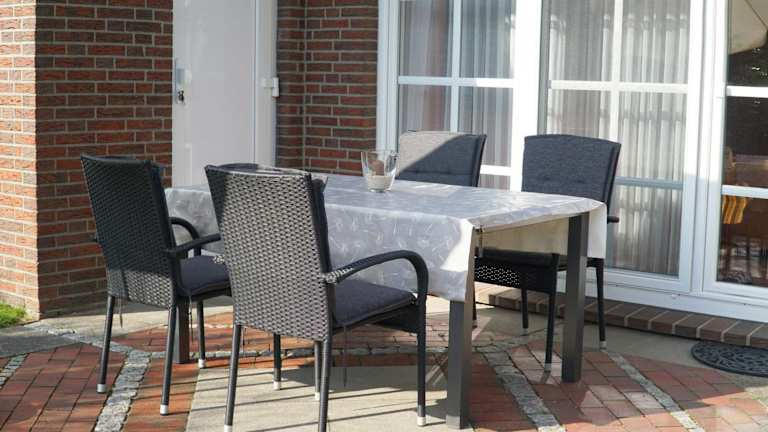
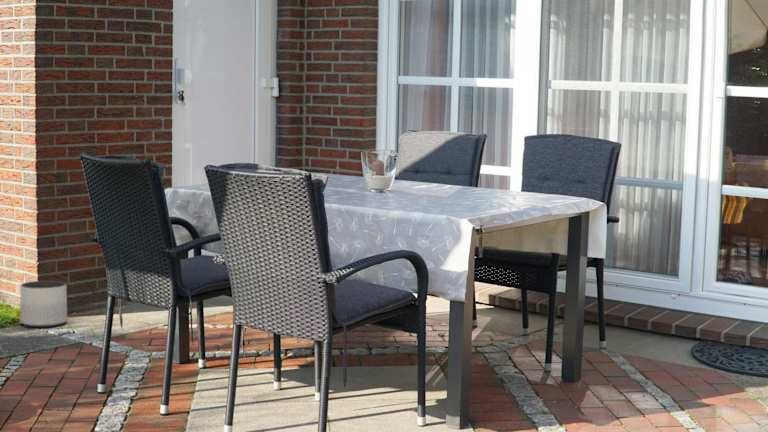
+ planter [19,280,68,328]
